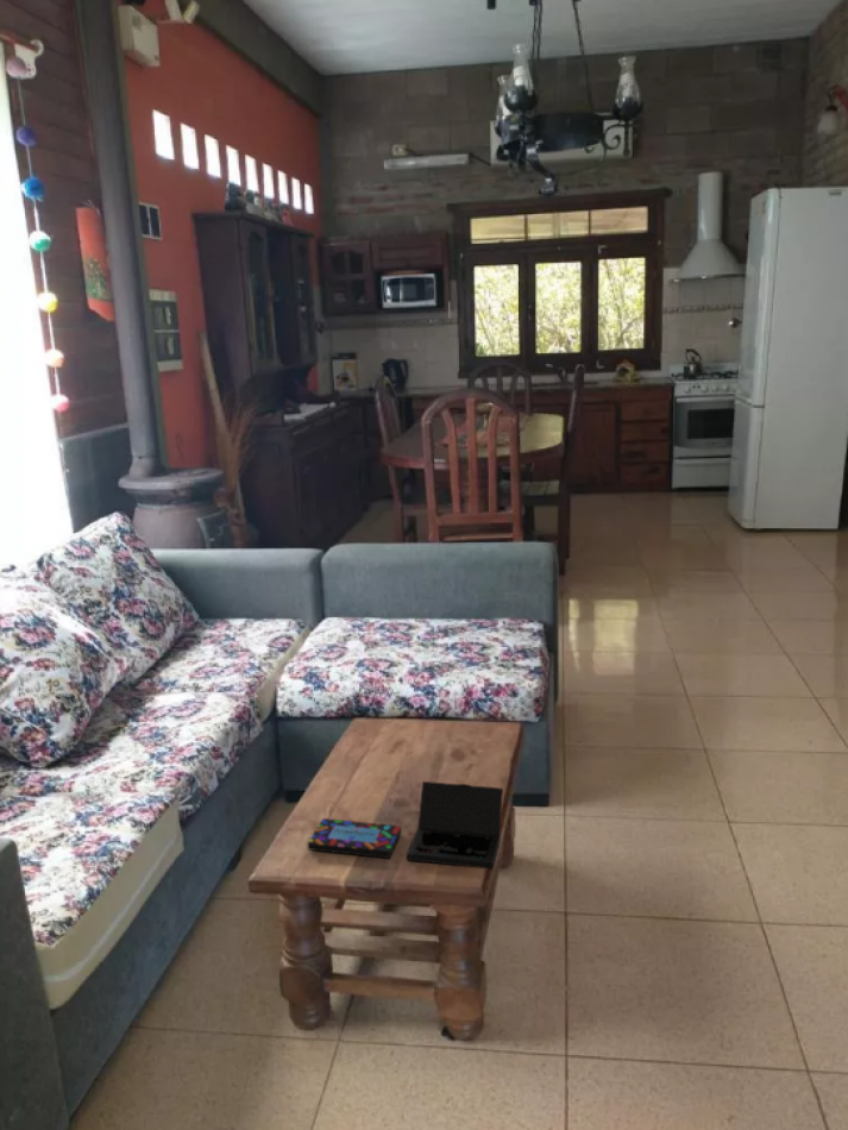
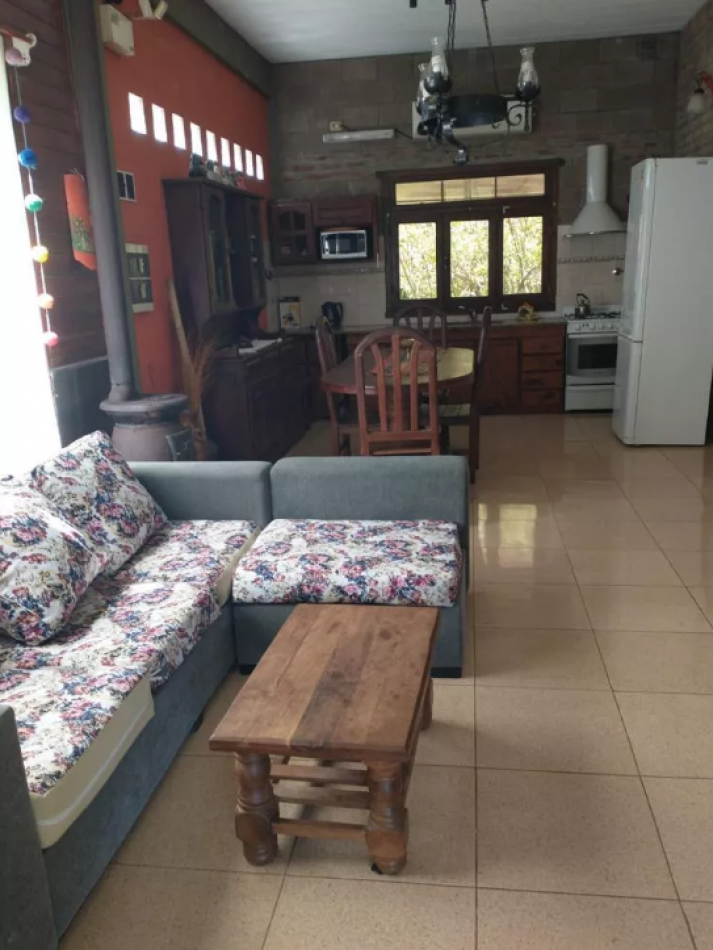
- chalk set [307,780,504,871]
